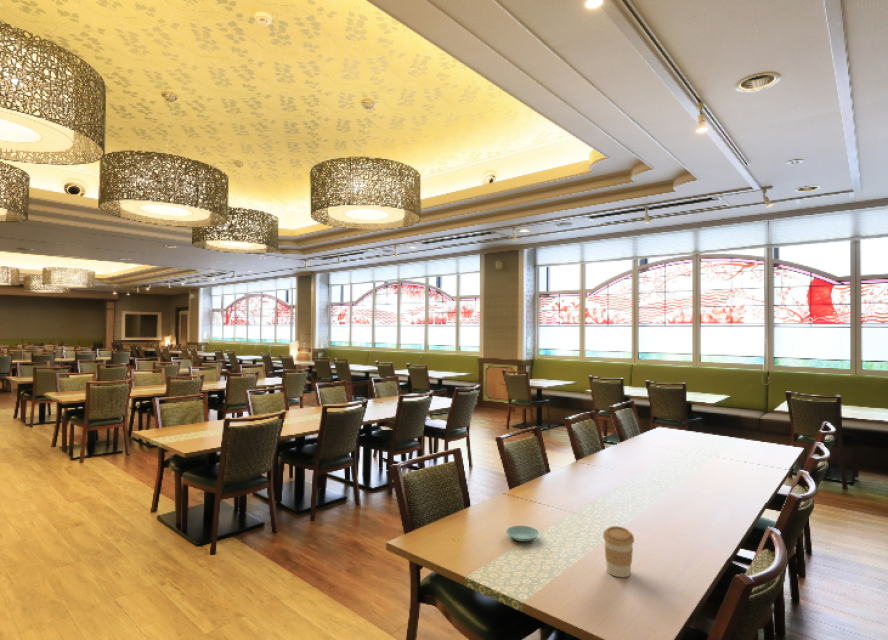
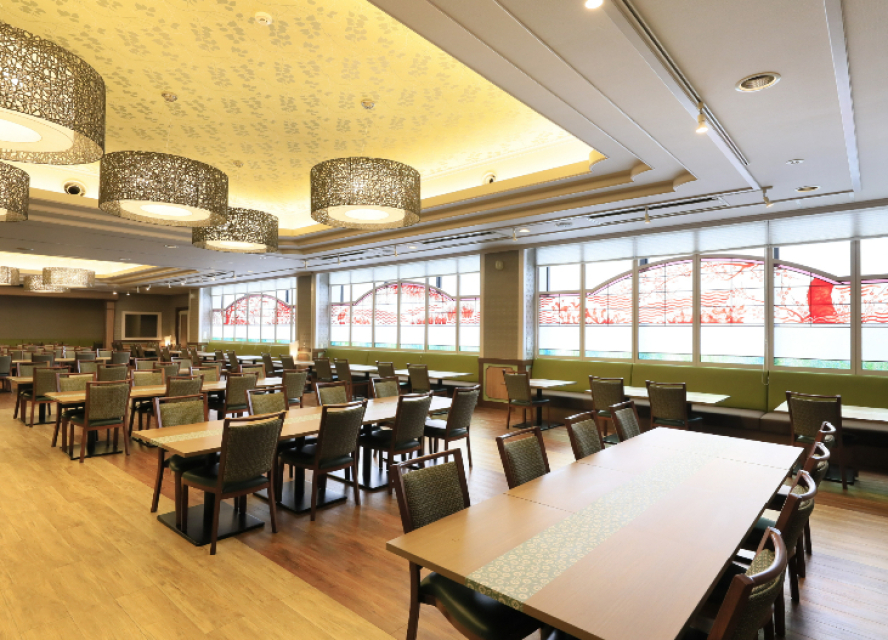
- saucer [505,525,540,543]
- coffee cup [602,525,635,578]
